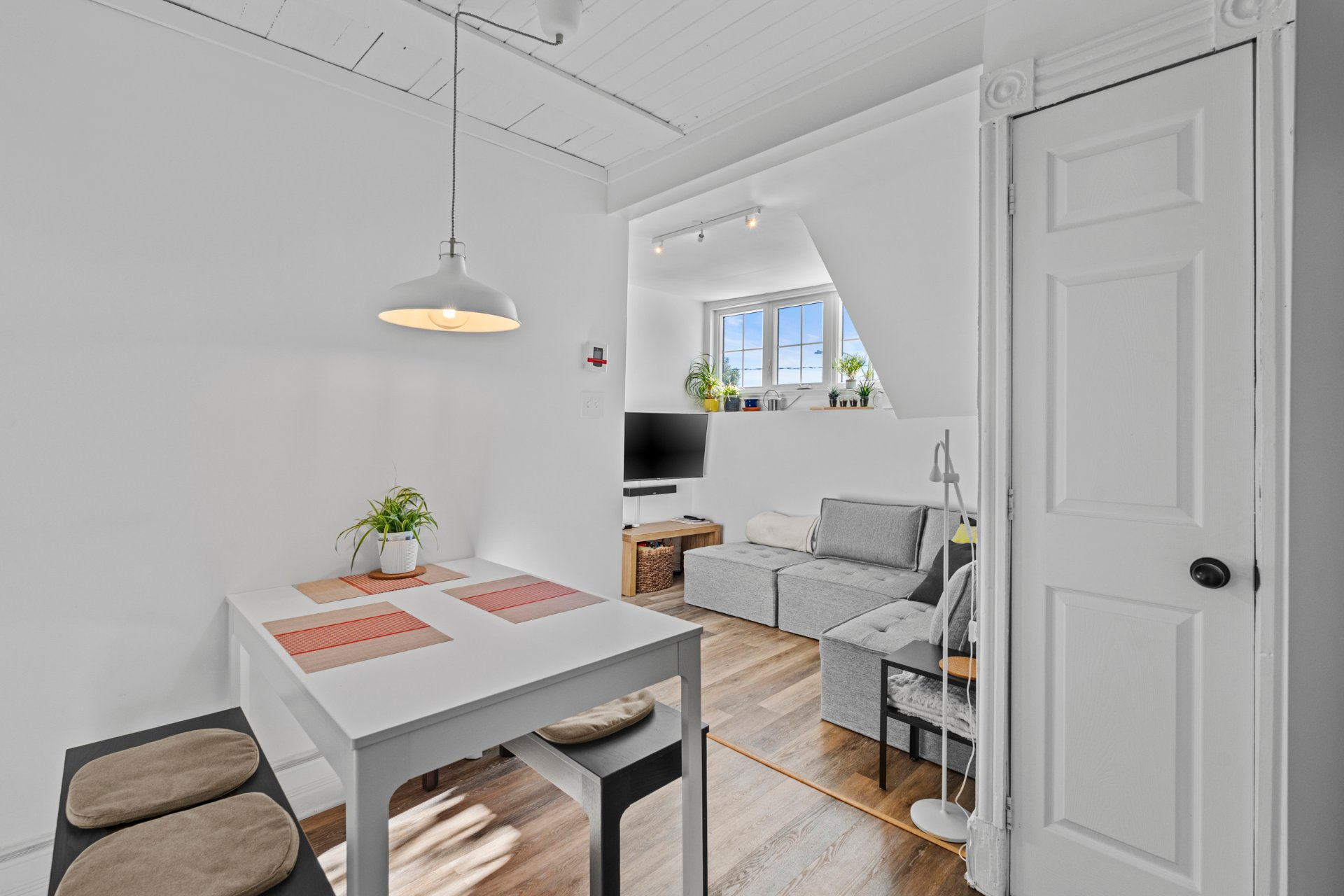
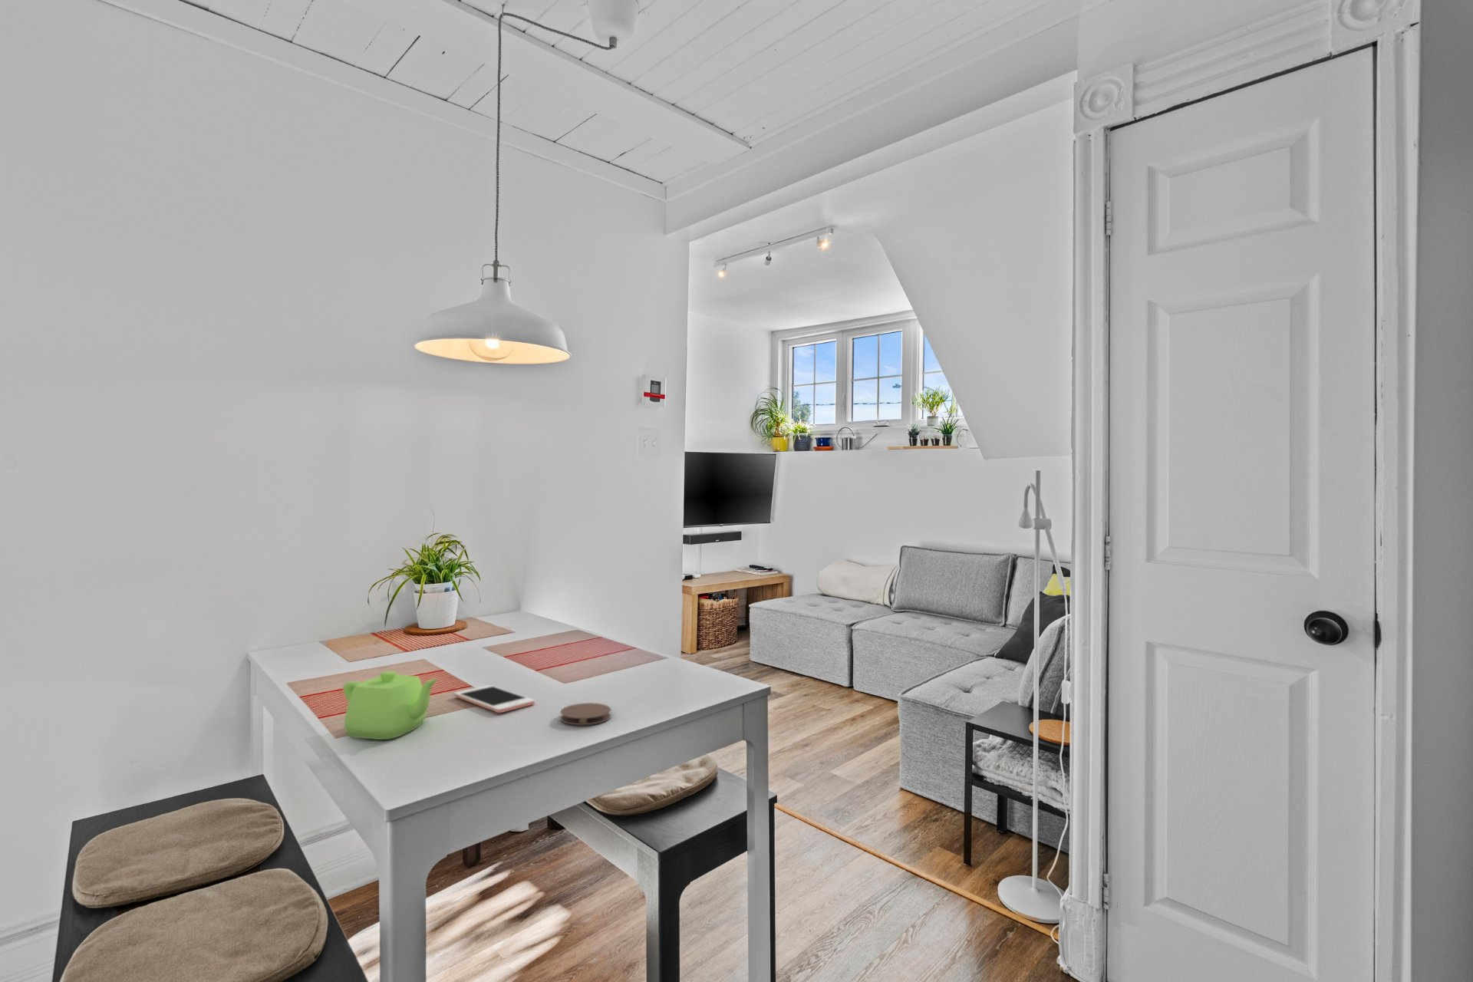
+ teapot [342,670,441,740]
+ cell phone [454,684,536,713]
+ coaster [559,701,613,726]
